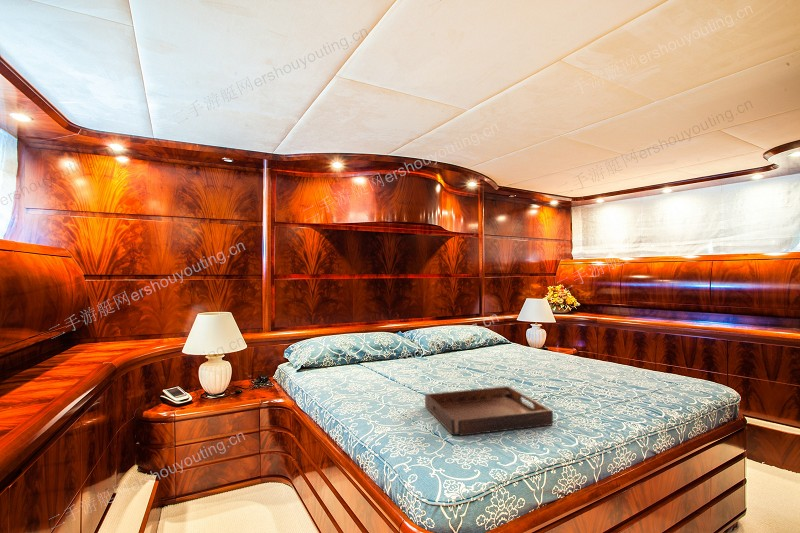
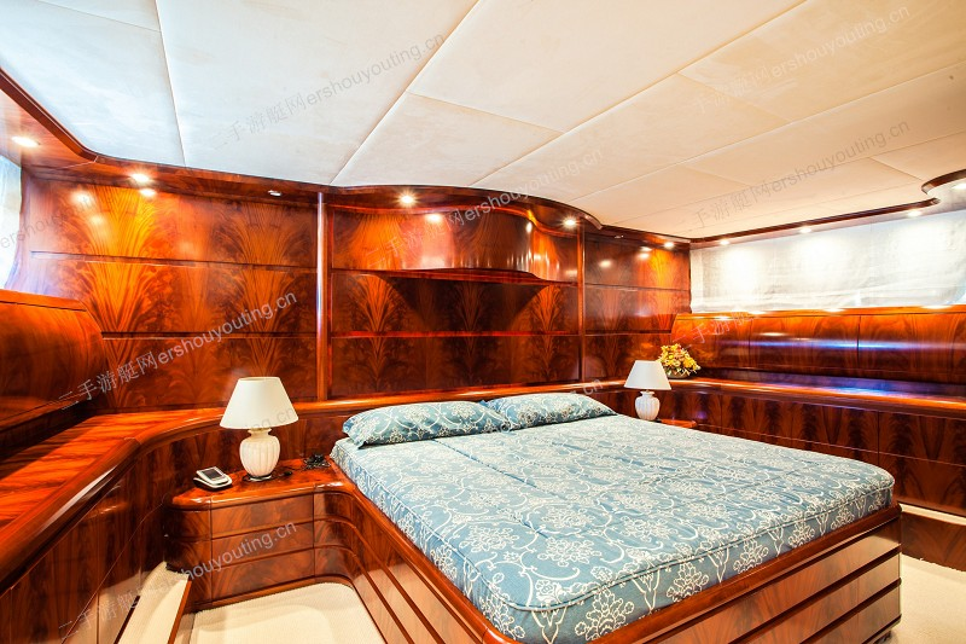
- serving tray [424,385,554,437]
